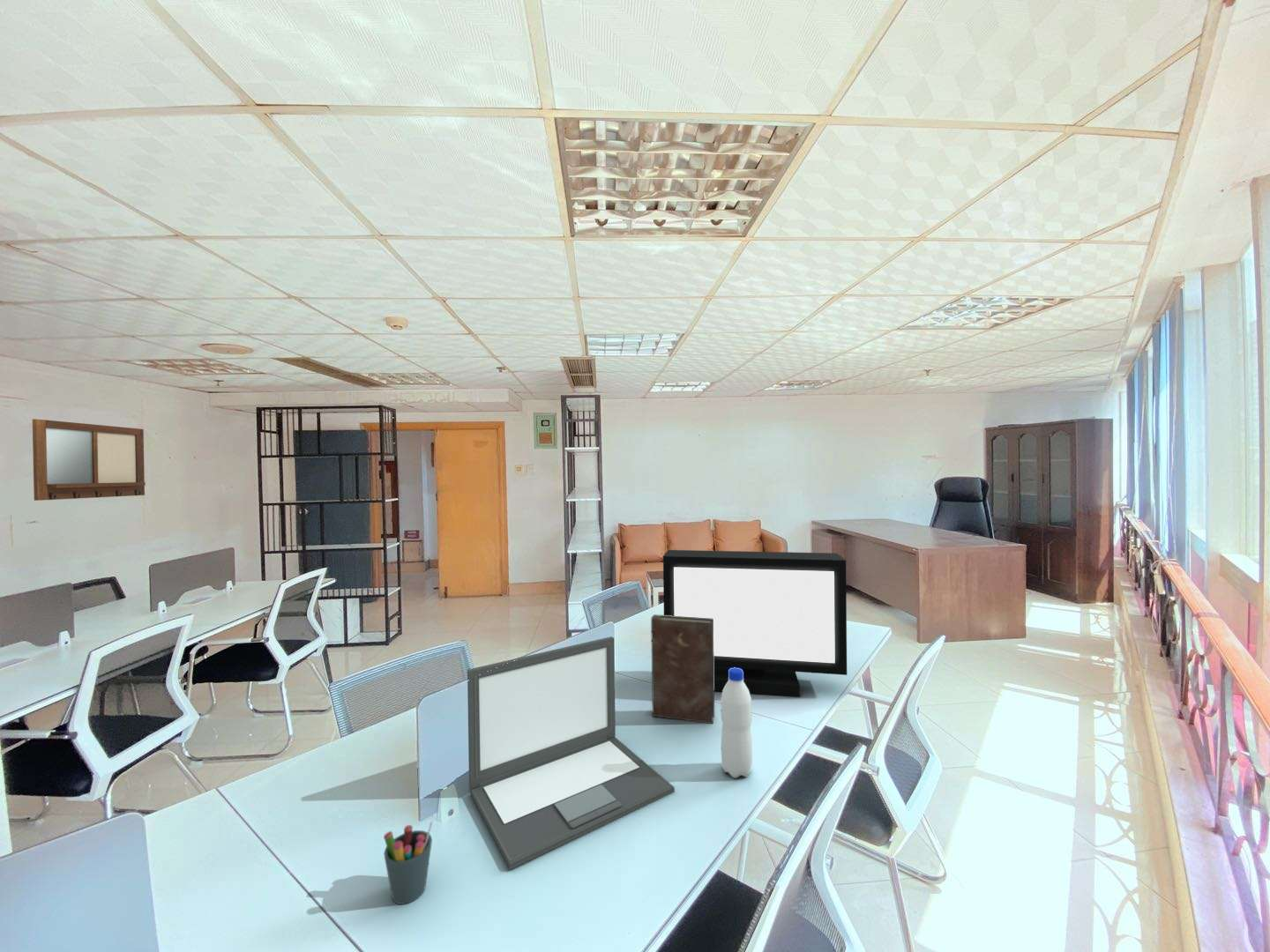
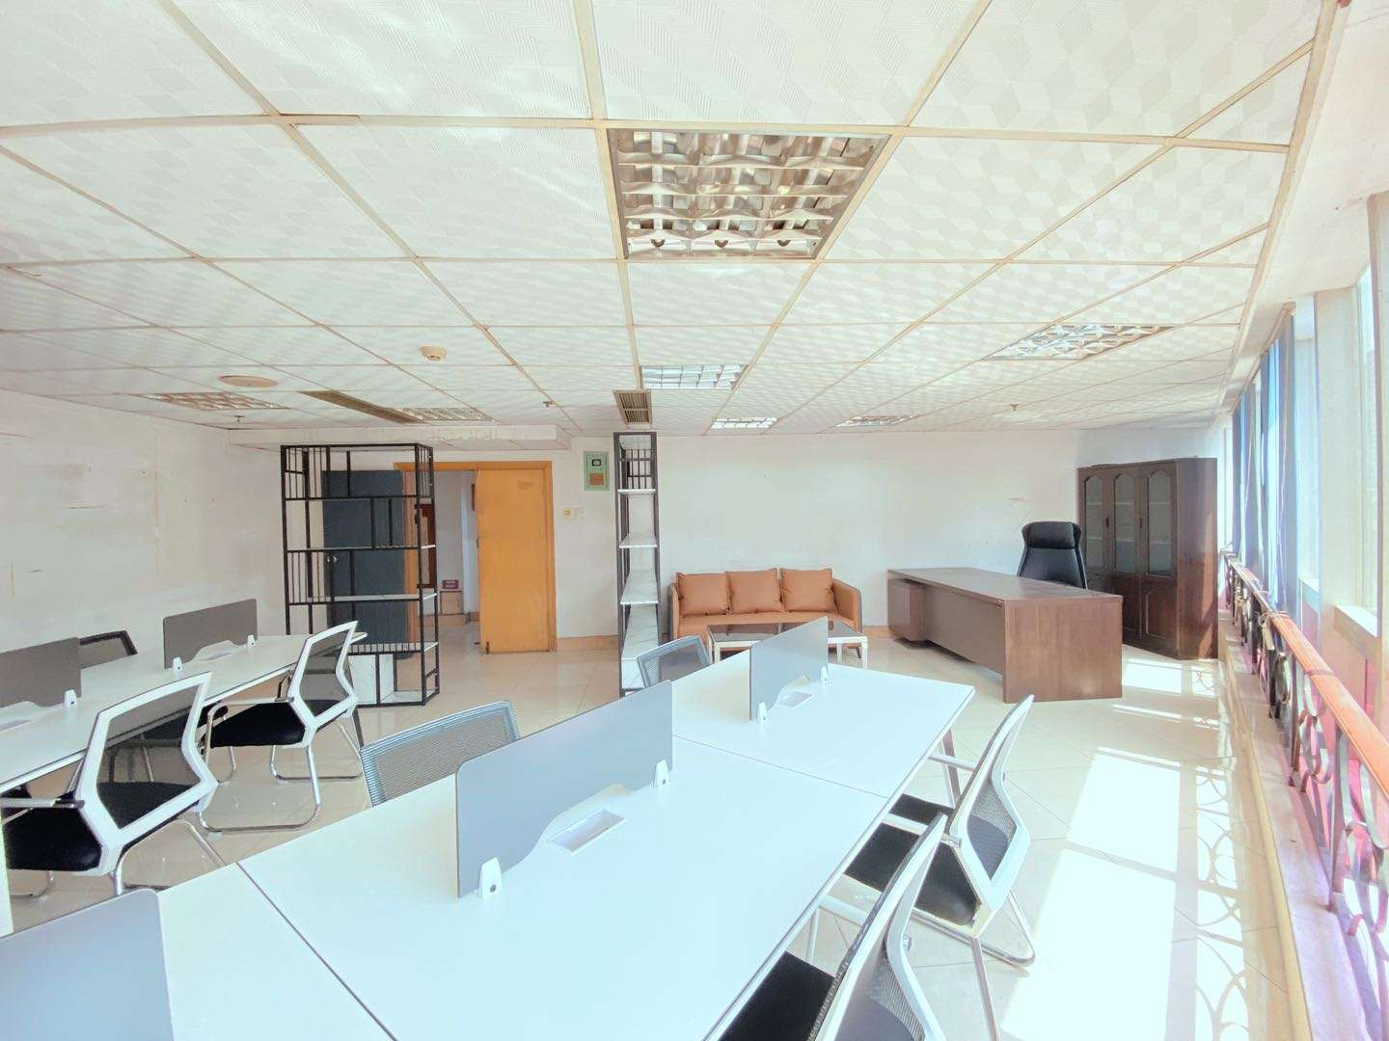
- water bottle [720,667,753,779]
- laptop [467,636,676,871]
- monitor [662,549,848,698]
- writing board [32,418,146,502]
- book [650,614,715,725]
- pen holder [383,816,435,905]
